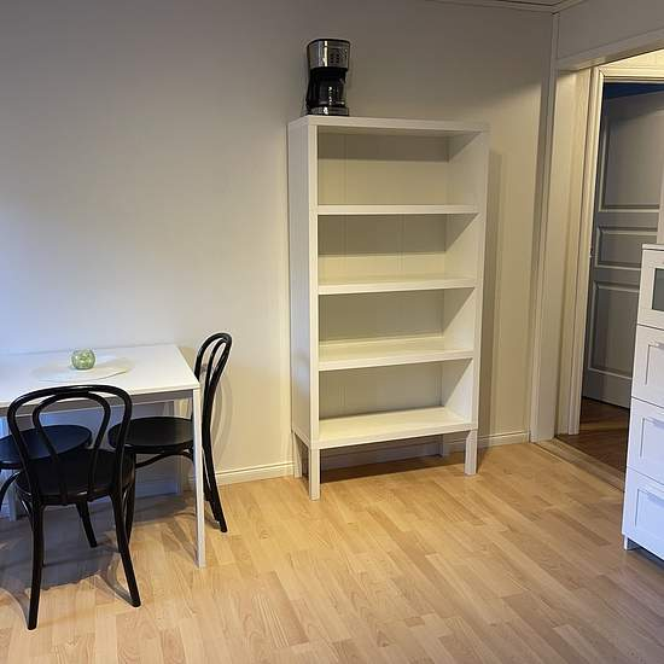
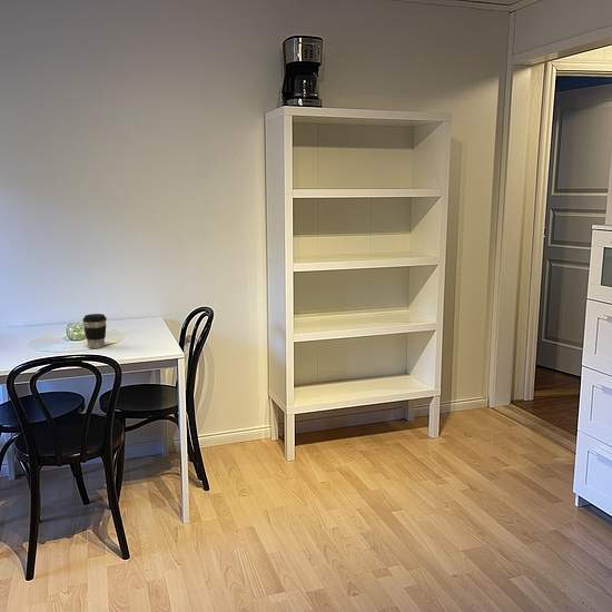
+ coffee cup [82,313,108,349]
